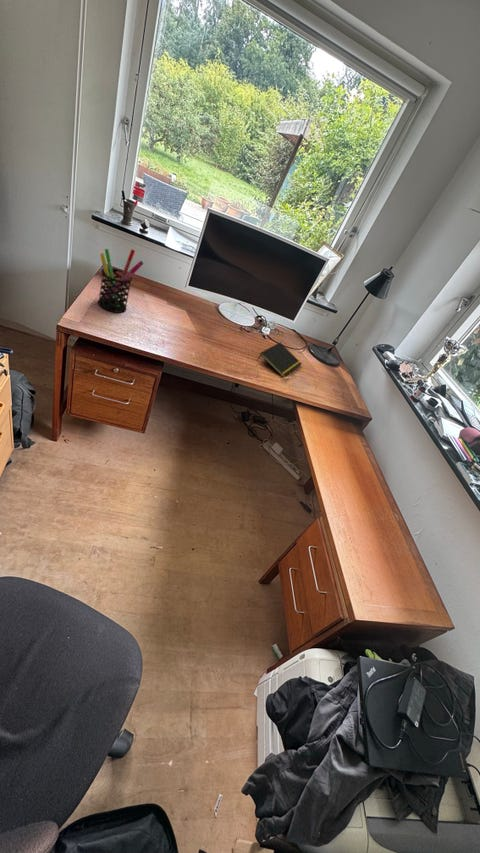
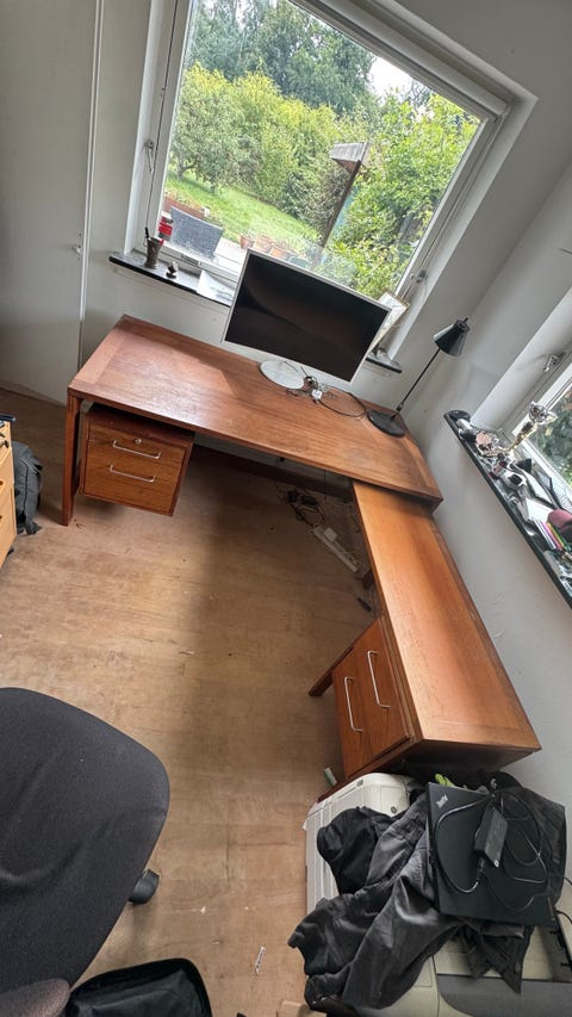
- pen holder [97,248,145,314]
- notepad [256,342,303,379]
